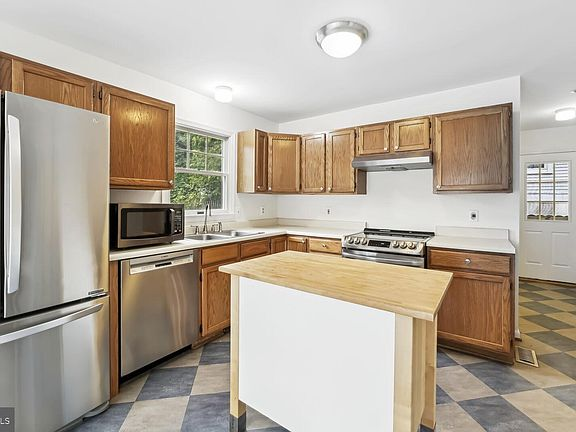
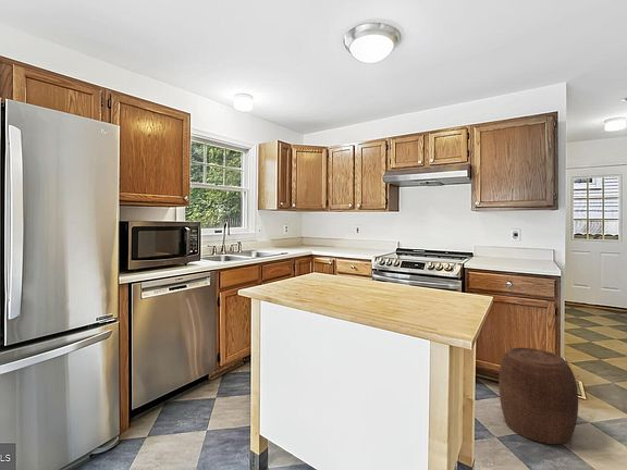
+ stool [497,347,579,445]
